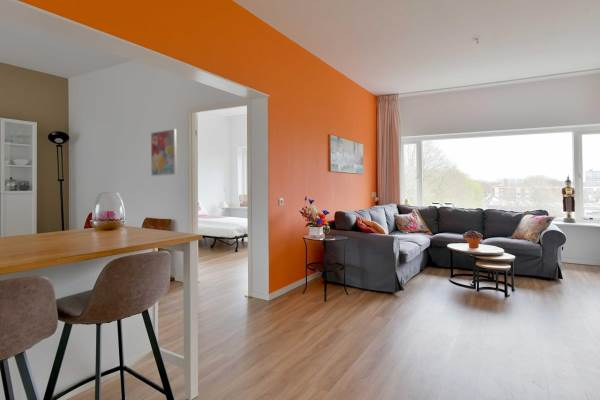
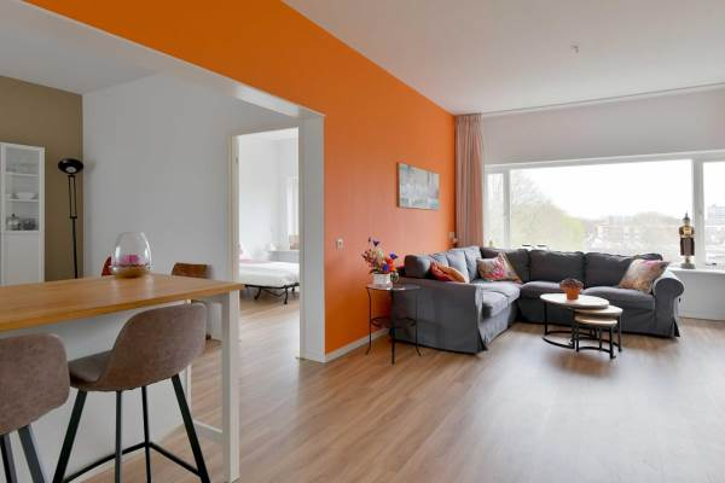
- wall art [150,128,178,177]
